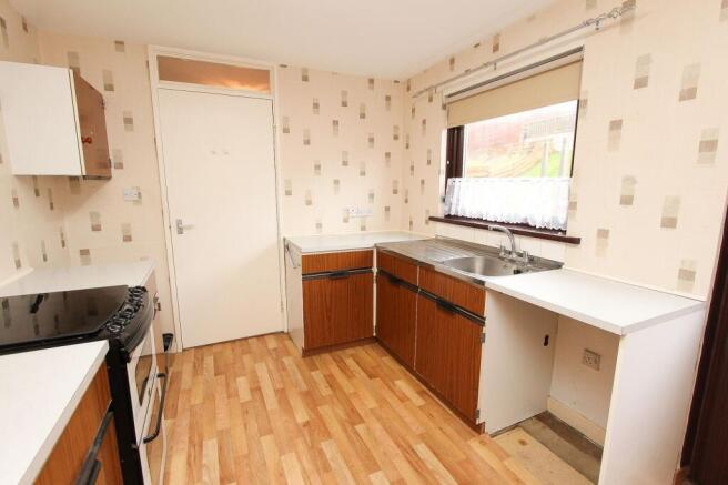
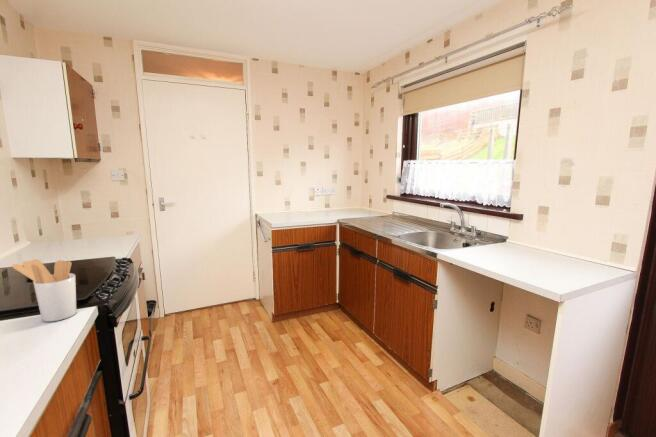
+ utensil holder [11,258,77,323]
